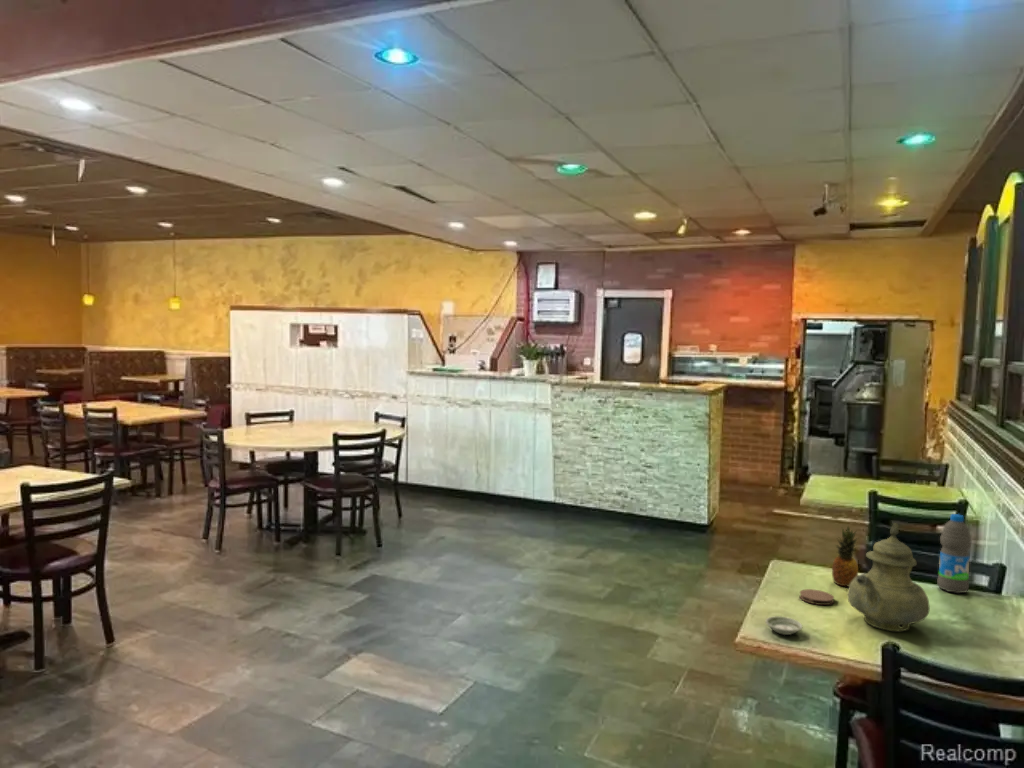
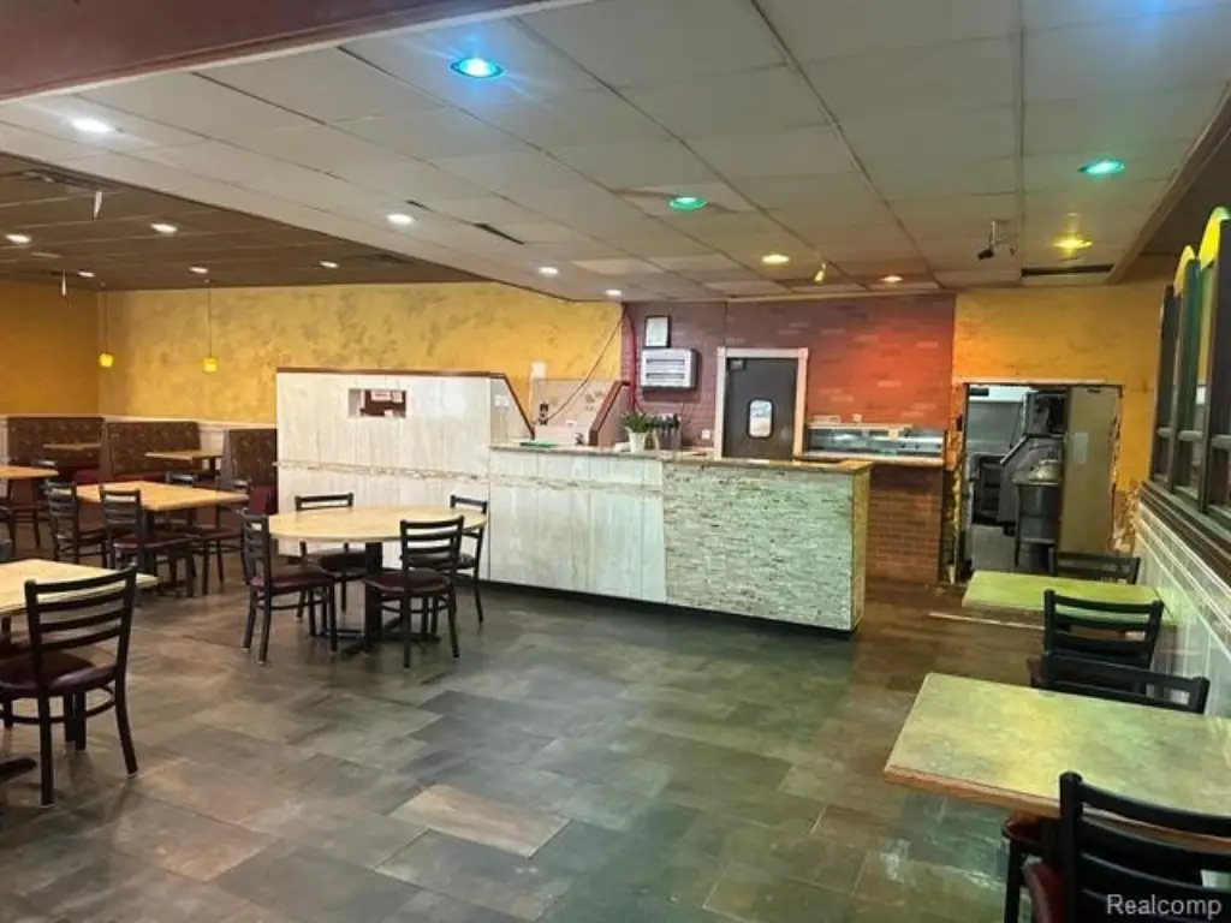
- saucer [765,615,804,636]
- teapot [847,522,931,632]
- fruit [831,524,859,588]
- coaster [799,588,835,606]
- water bottle [936,513,972,594]
